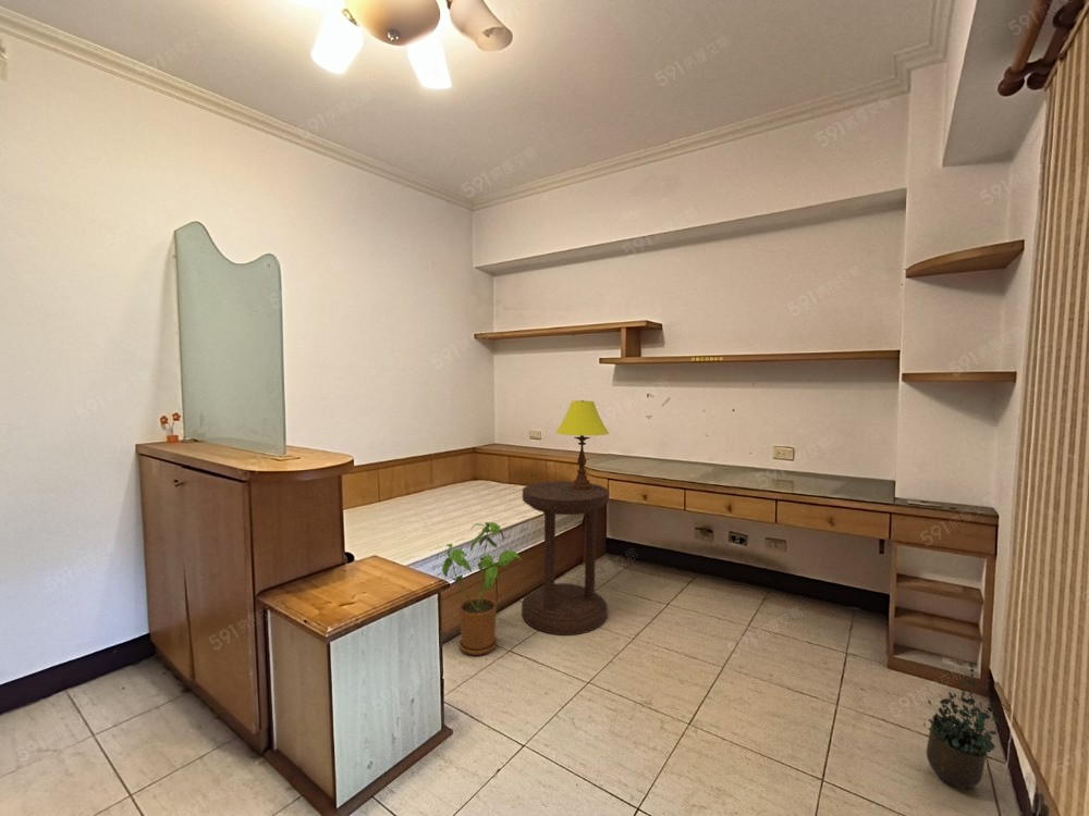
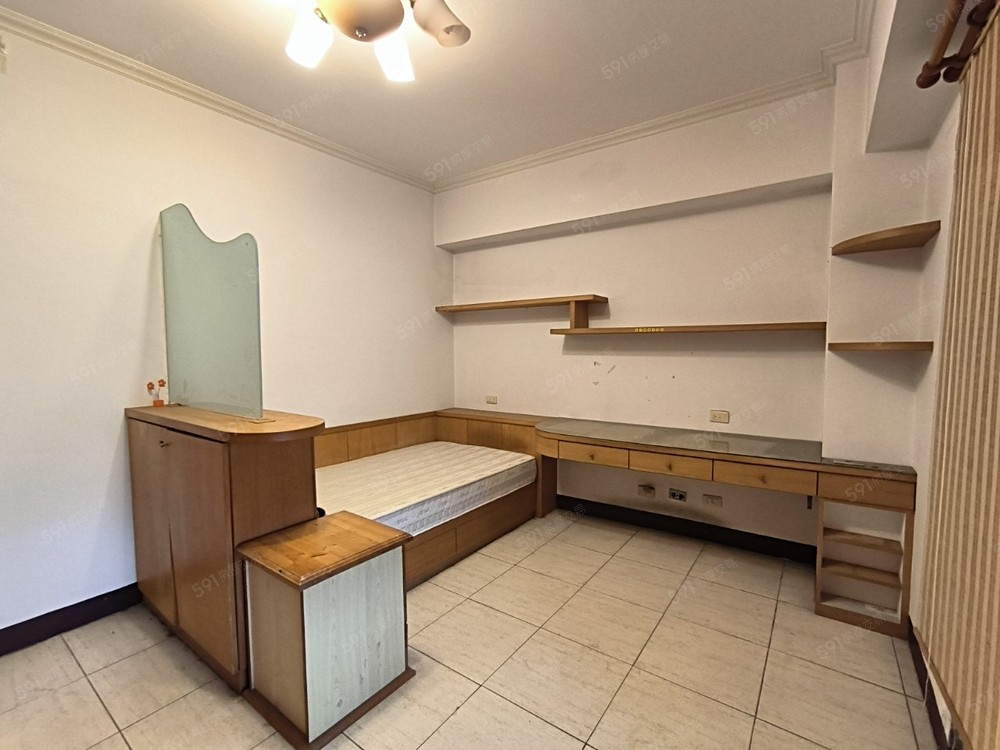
- potted plant [922,660,1010,790]
- house plant [441,521,524,656]
- side table [521,480,610,636]
- table lamp [554,399,610,491]
